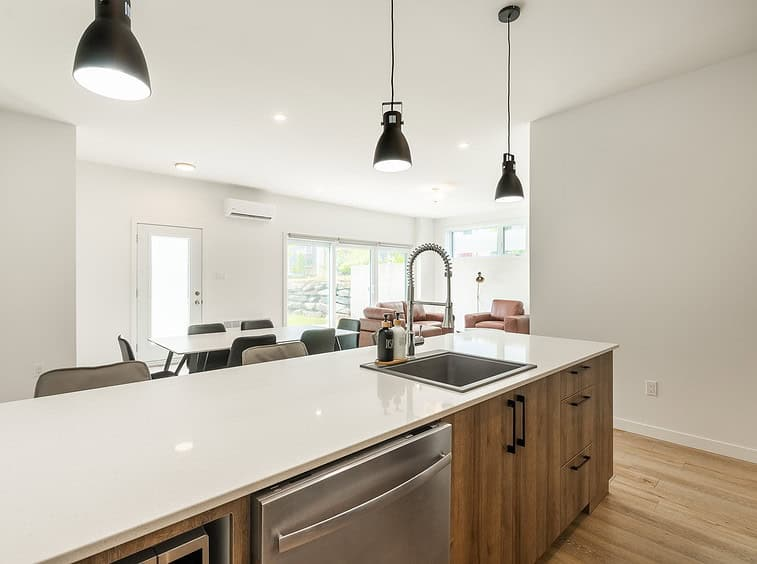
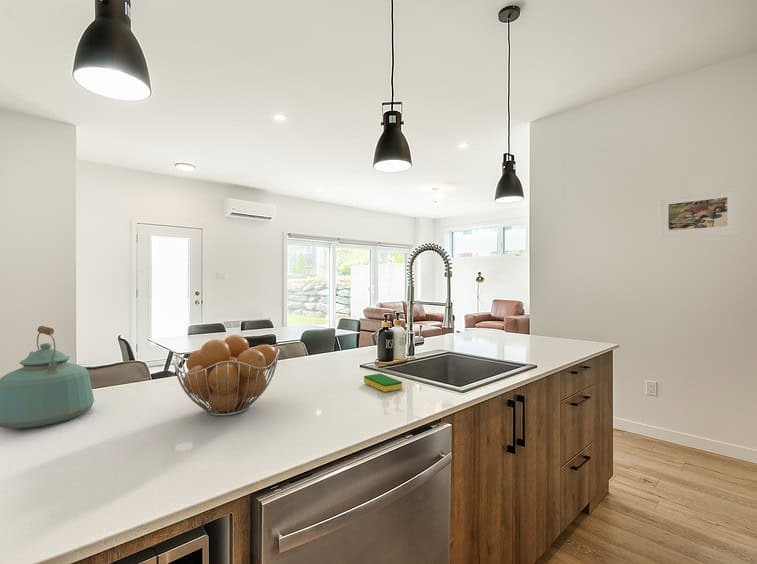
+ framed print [658,187,740,240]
+ dish sponge [363,373,403,393]
+ kettle [0,325,95,430]
+ fruit basket [172,334,280,417]
